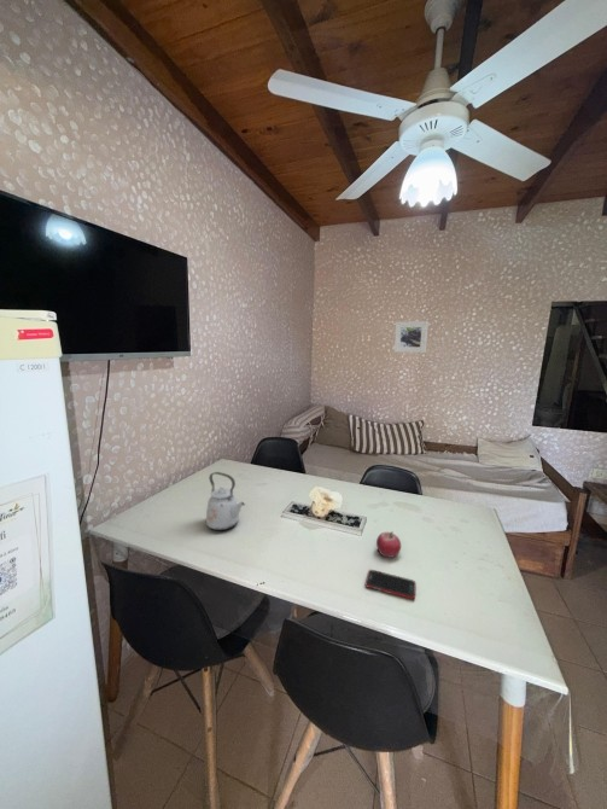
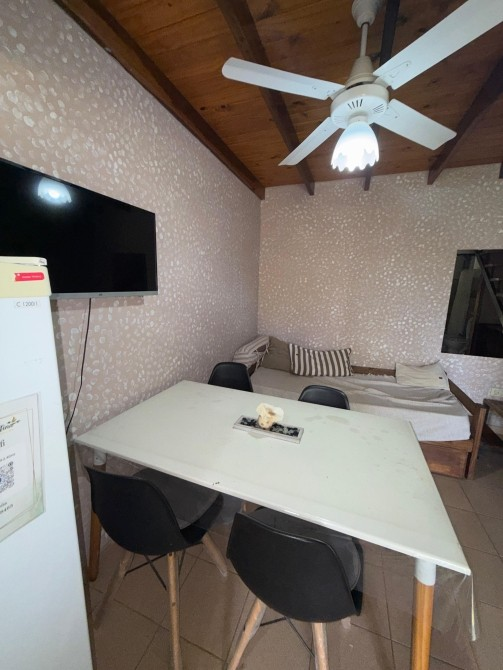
- cell phone [364,569,418,601]
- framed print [393,320,430,354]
- kettle [205,471,246,531]
- fruit [375,530,402,559]
